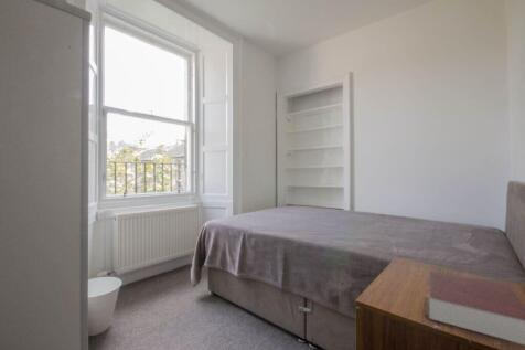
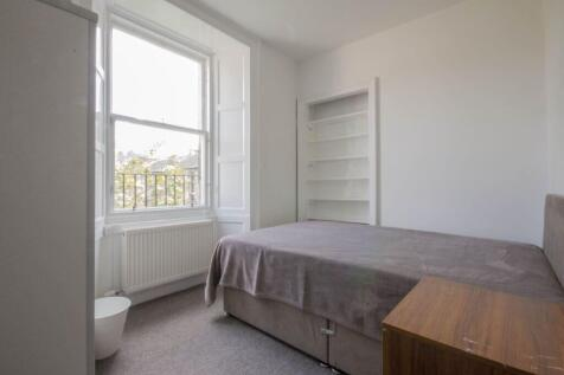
- book [424,268,525,346]
